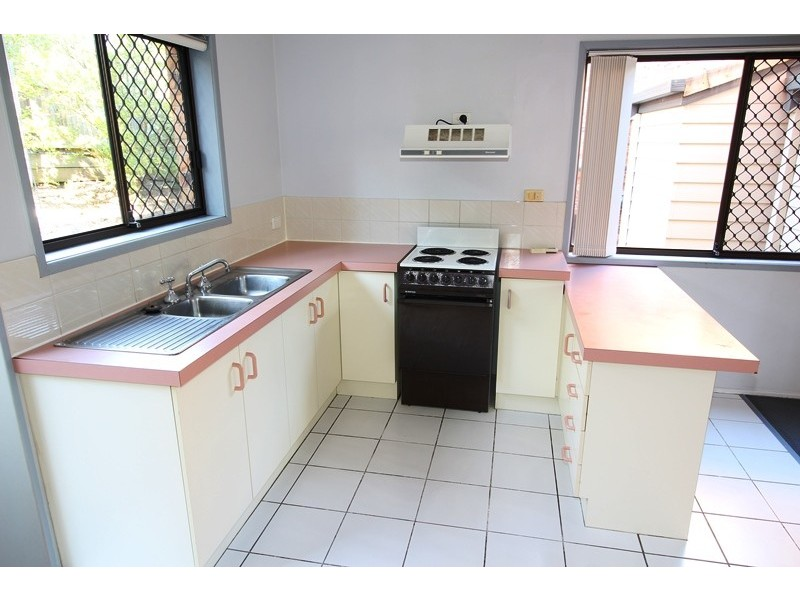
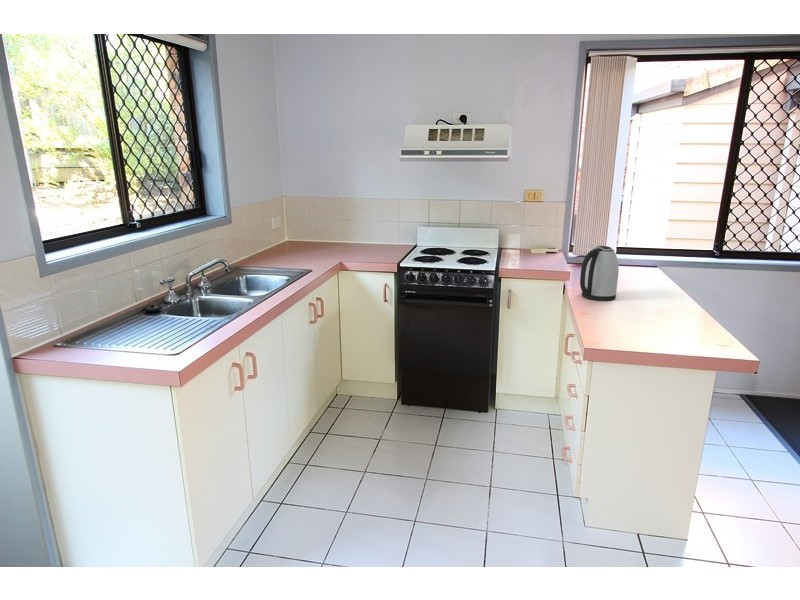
+ kettle [579,245,620,302]
